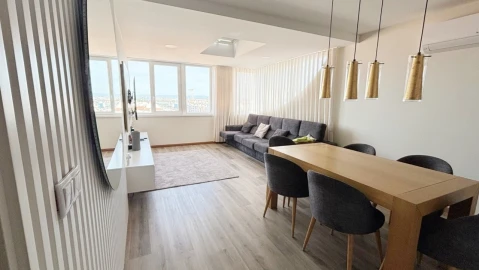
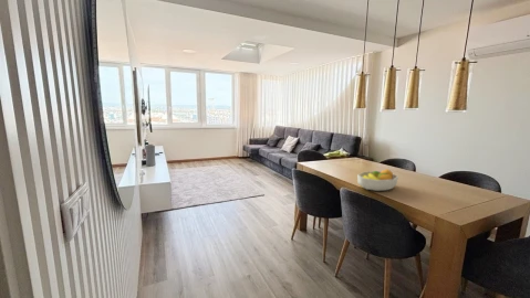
+ fruit bowl [356,168,399,192]
